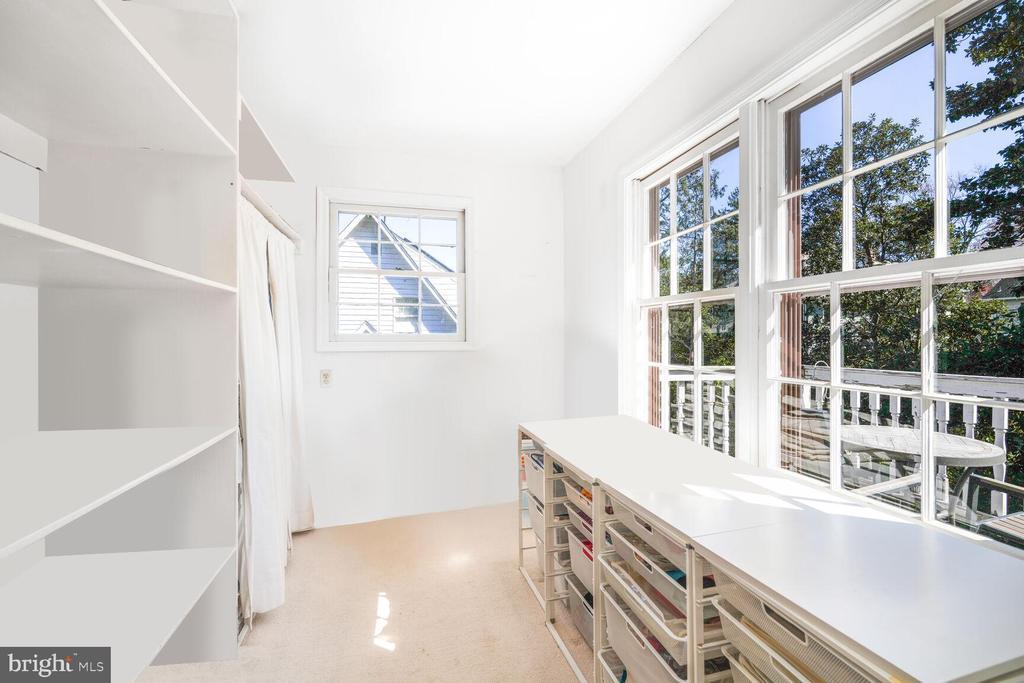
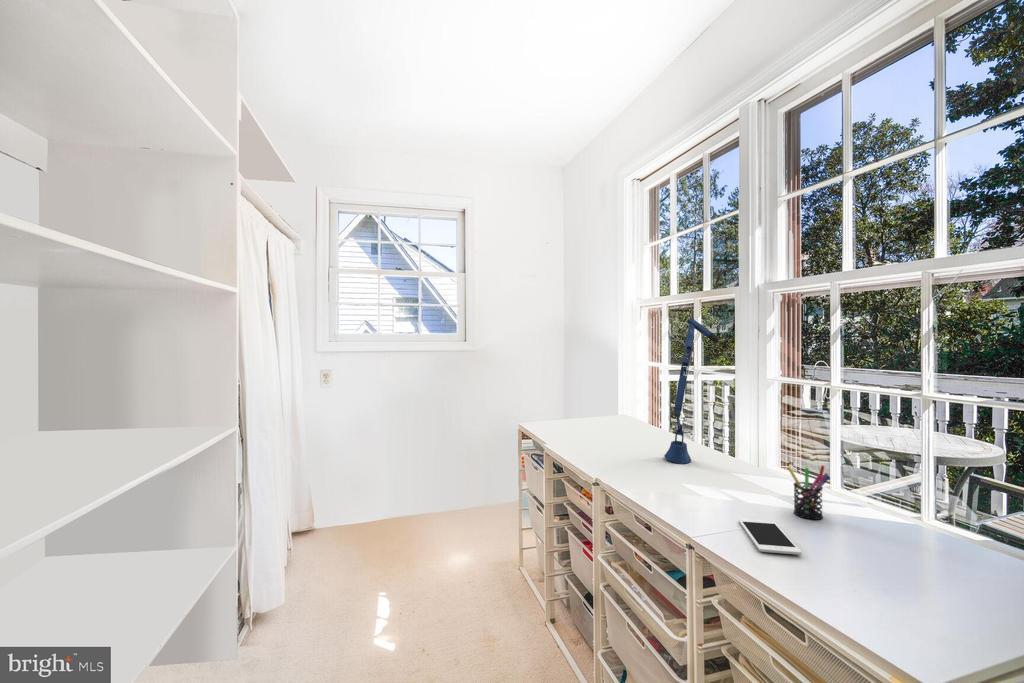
+ pen holder [786,464,831,521]
+ desk lamp [663,316,720,465]
+ cell phone [738,518,802,556]
